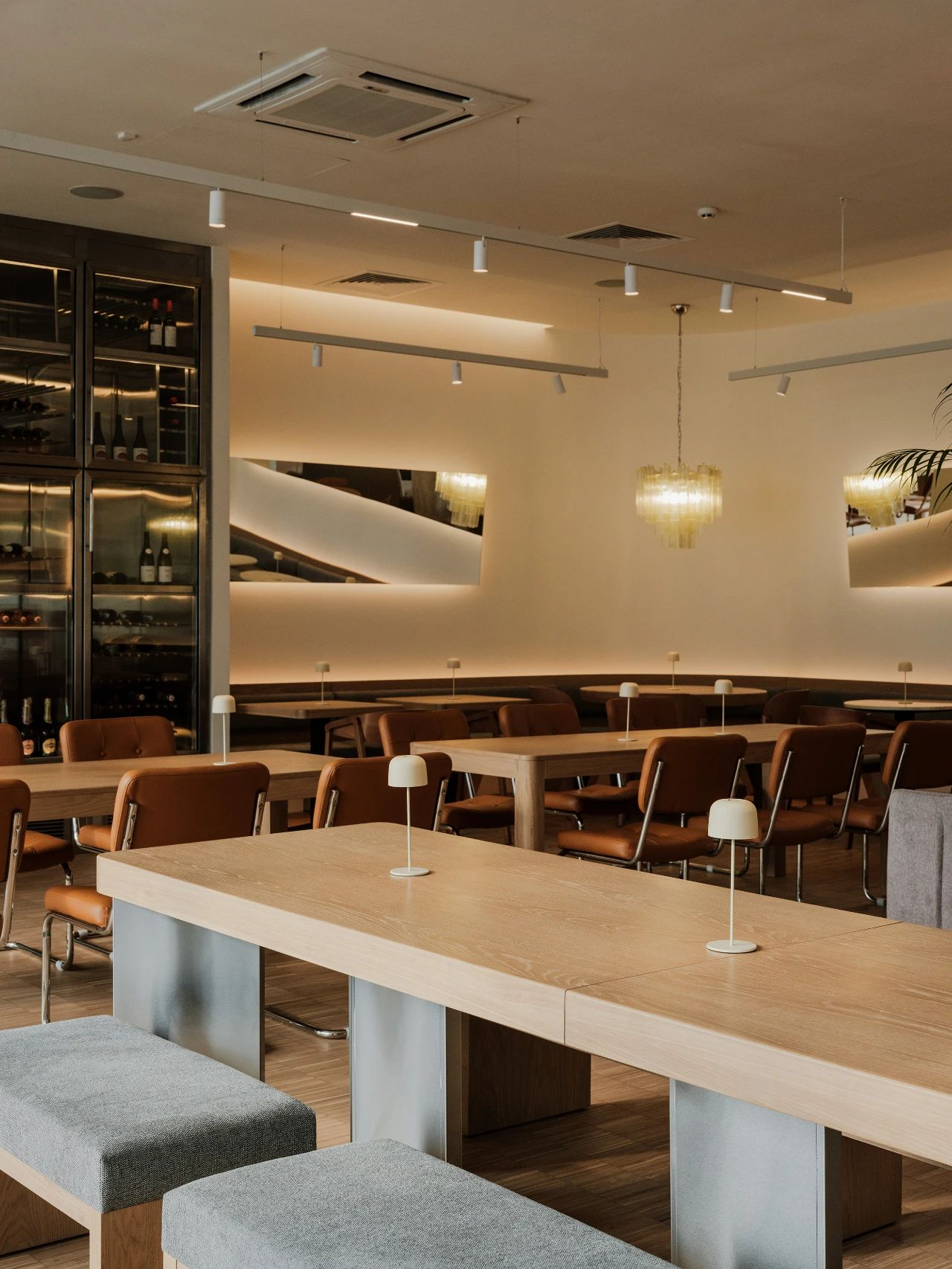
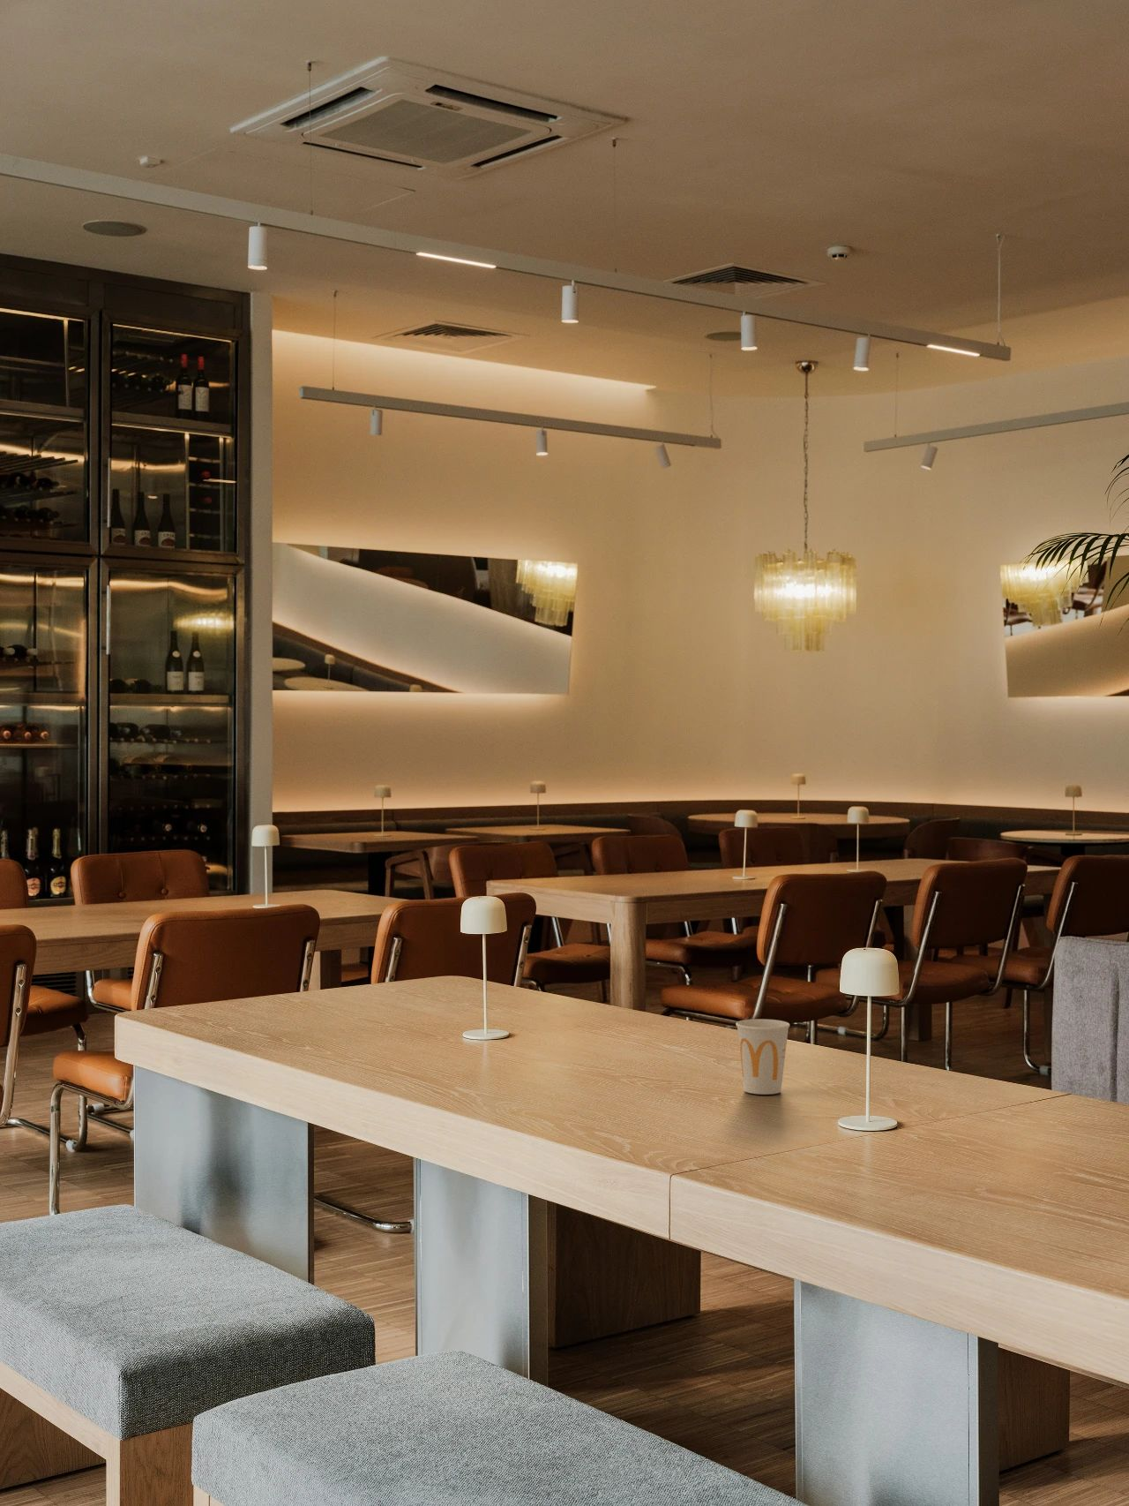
+ cup [735,1018,790,1095]
